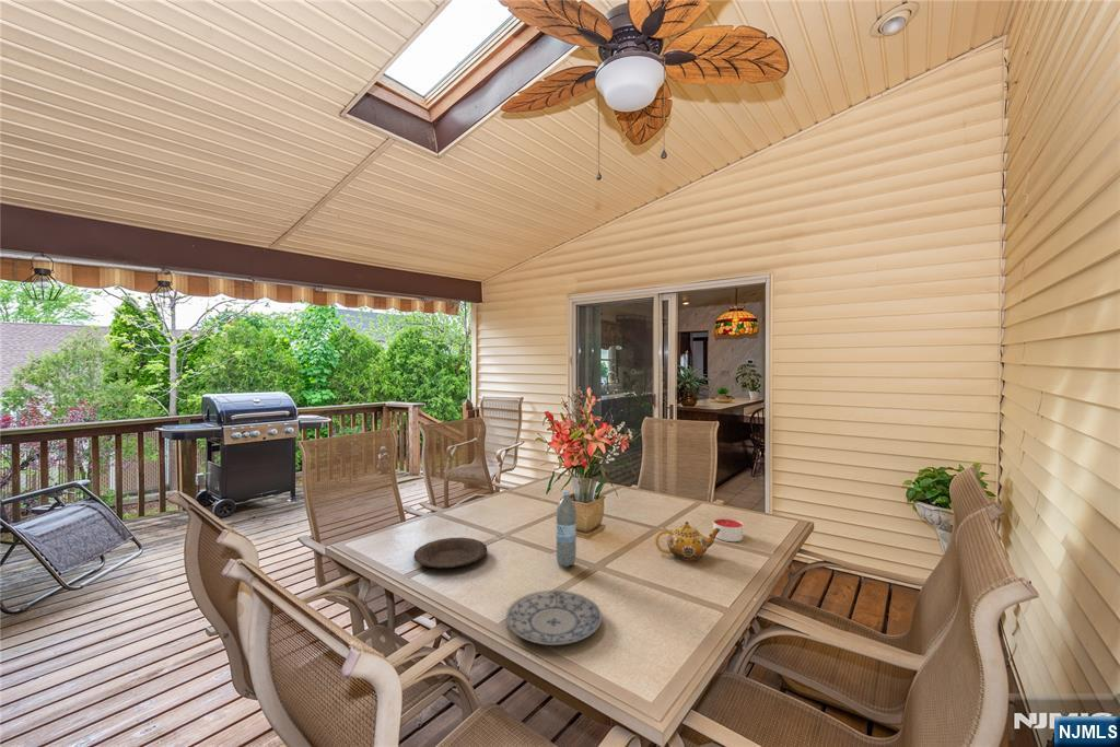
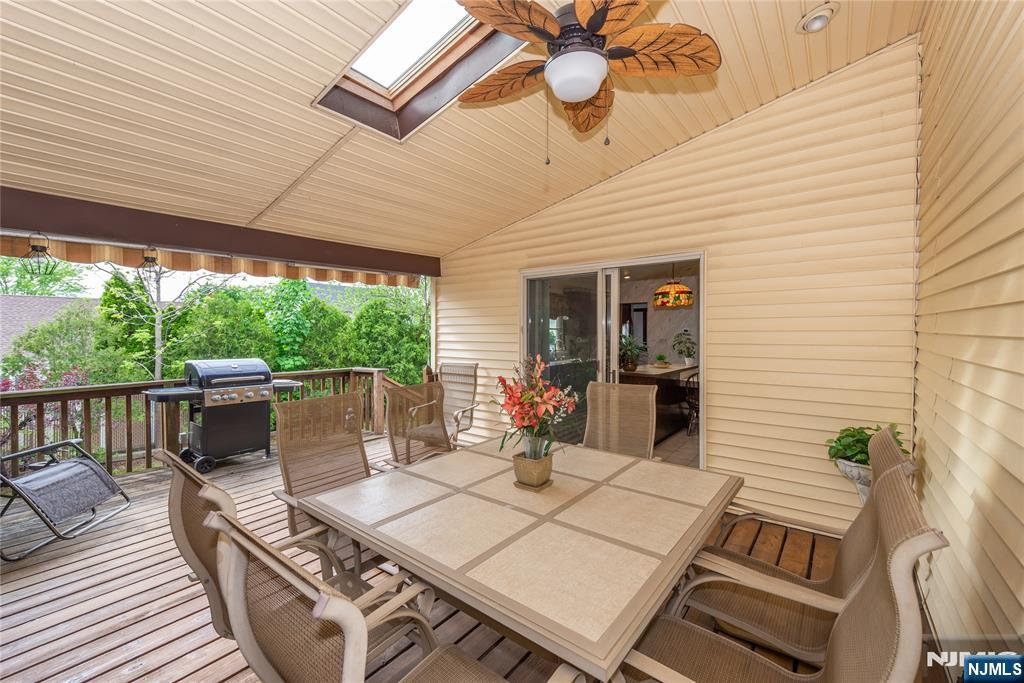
- teapot [654,521,720,562]
- plate [412,537,488,569]
- candle [712,517,744,542]
- water bottle [556,490,578,568]
- plate [505,590,603,646]
